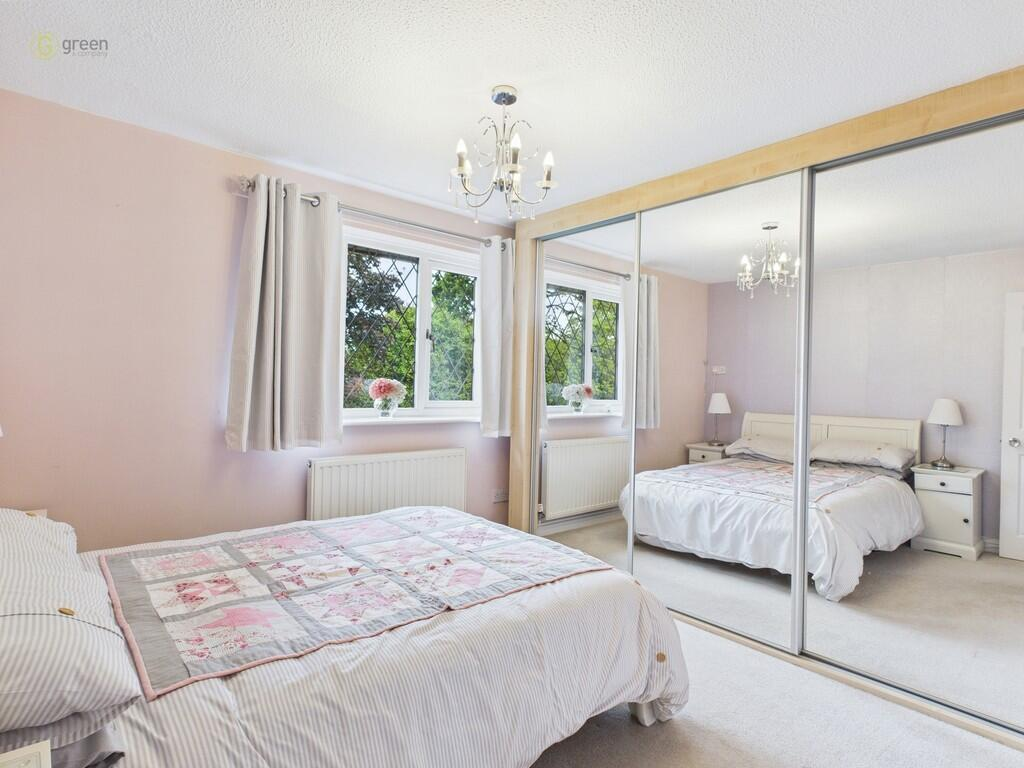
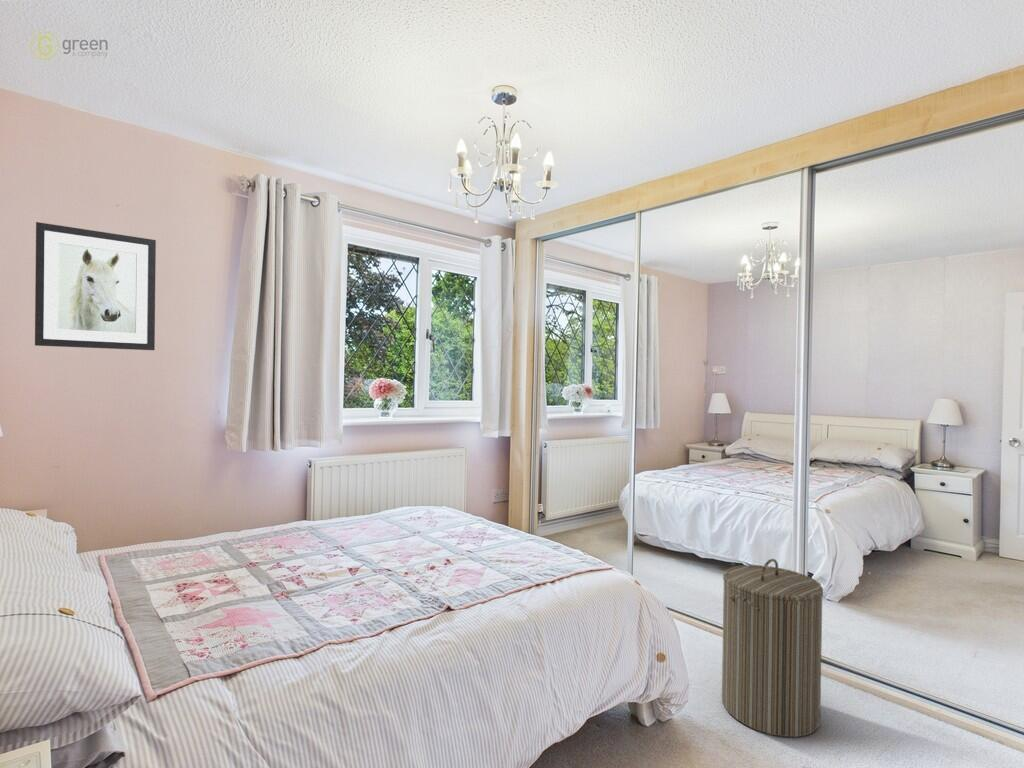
+ wall art [34,221,157,351]
+ laundry hamper [721,558,824,738]
